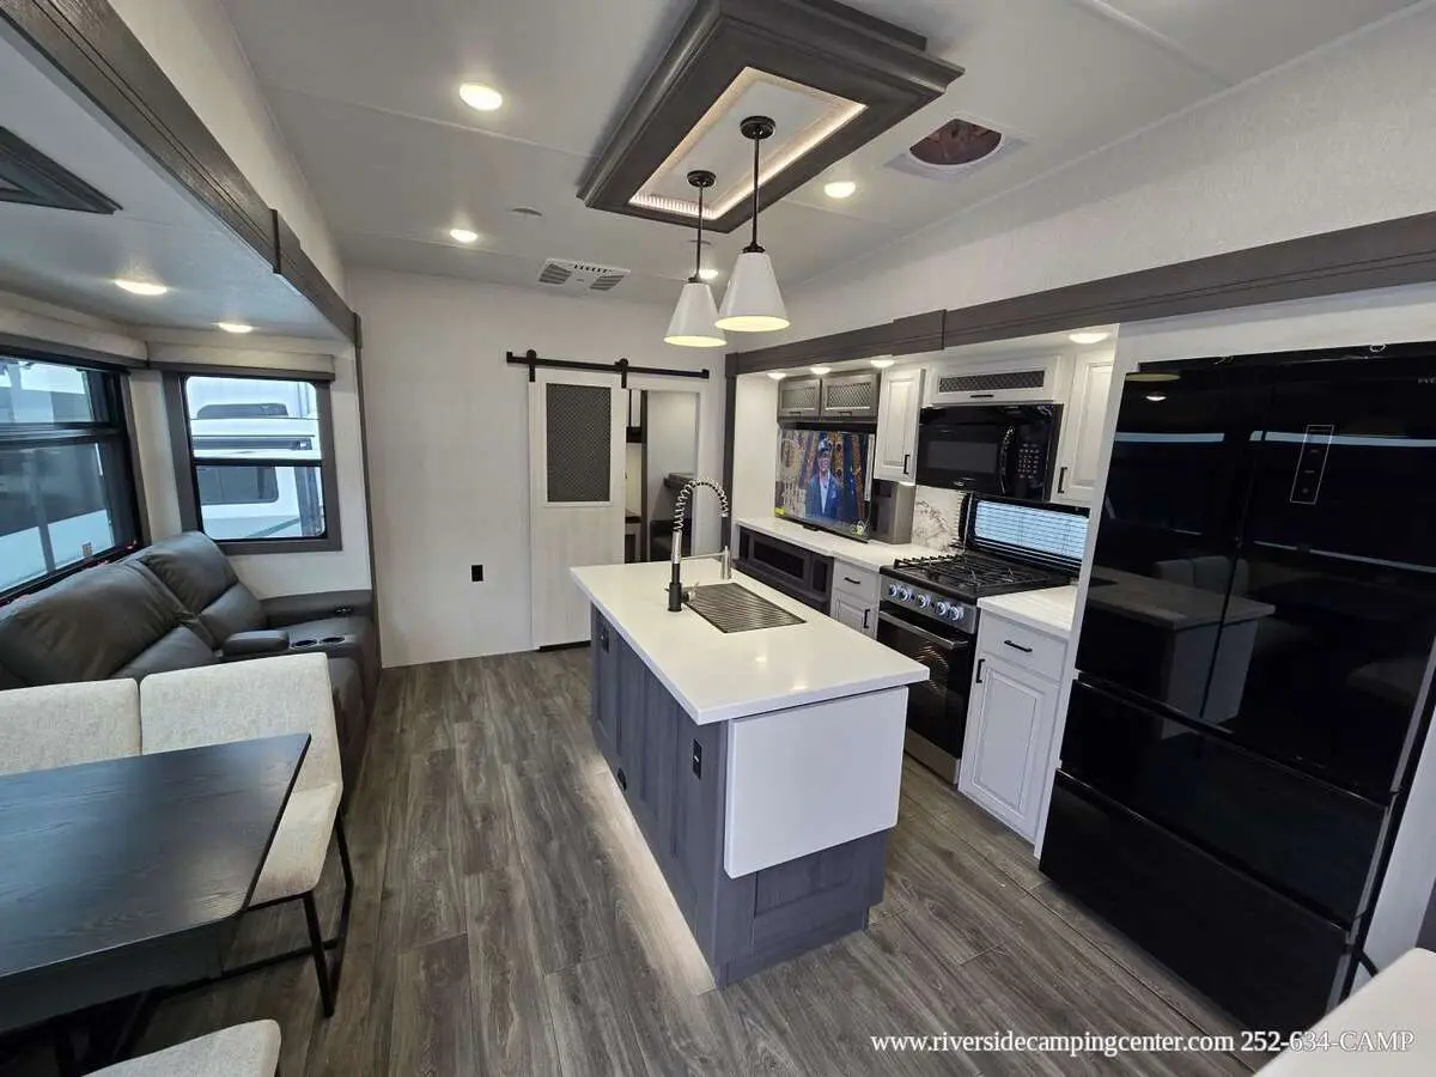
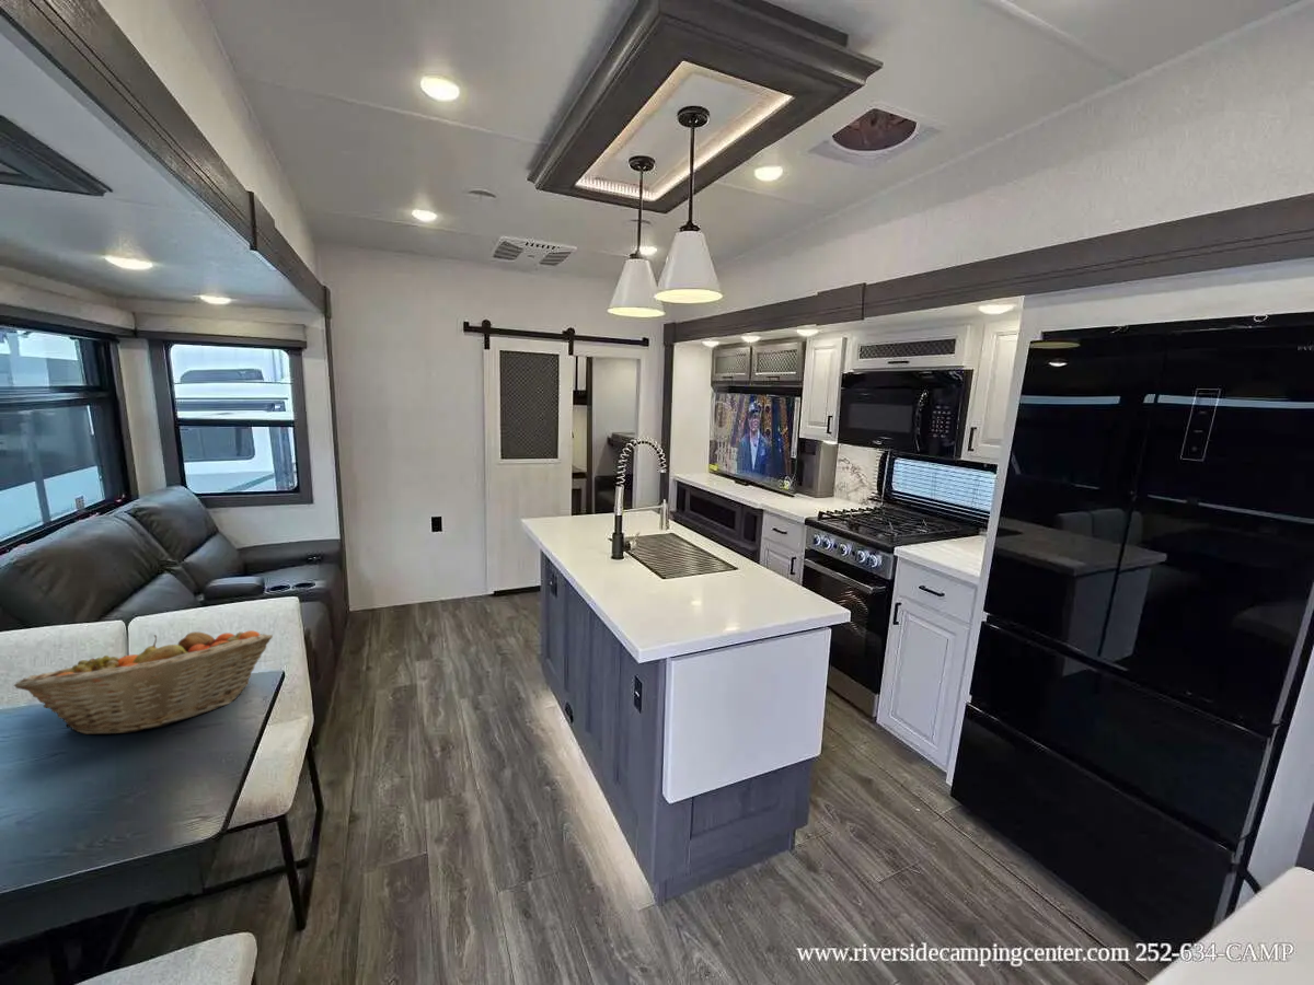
+ fruit basket [12,629,274,735]
